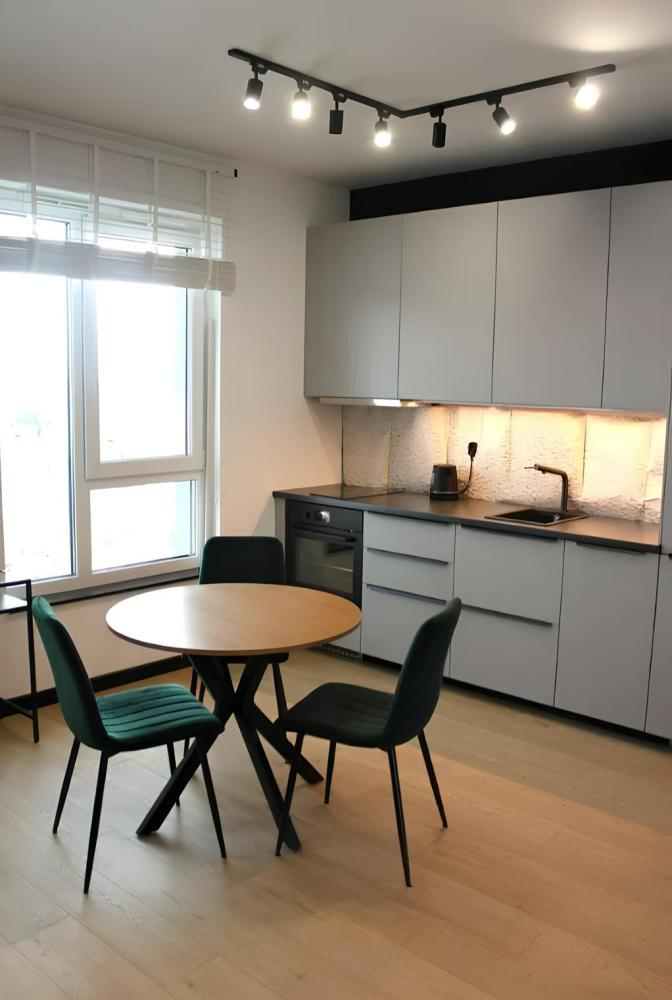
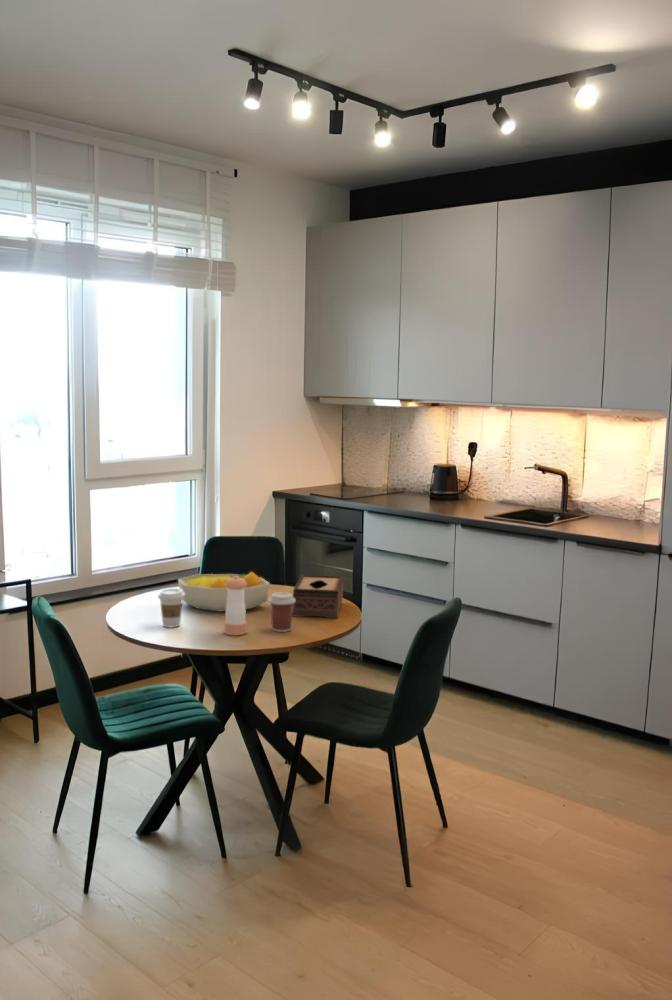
+ fruit bowl [177,571,271,612]
+ coffee cup [157,587,185,628]
+ coffee cup [267,591,295,633]
+ tissue box [292,574,344,619]
+ pepper shaker [224,576,248,636]
